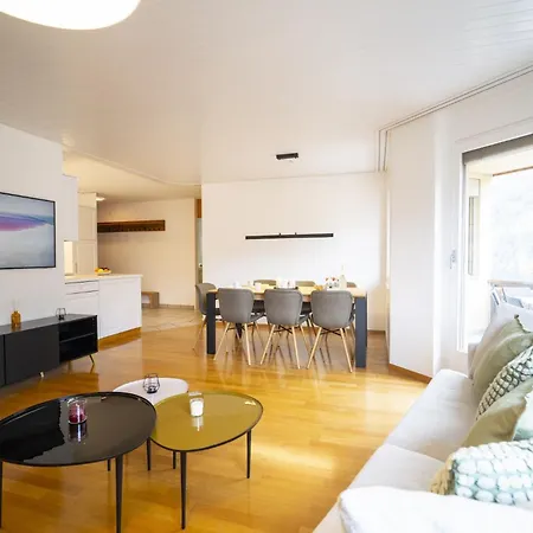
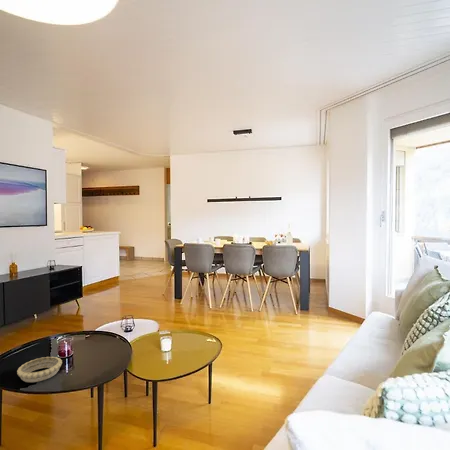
+ decorative bowl [16,356,63,383]
